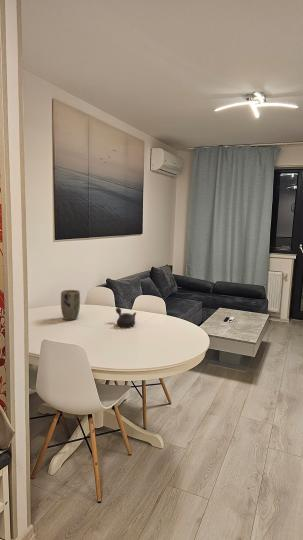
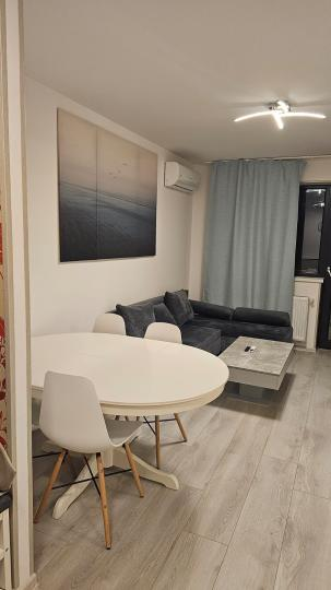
- plant pot [60,289,81,321]
- teapot [115,307,137,328]
